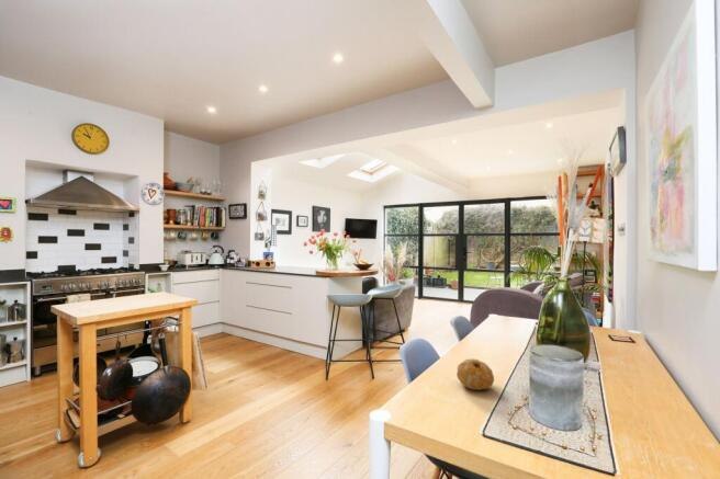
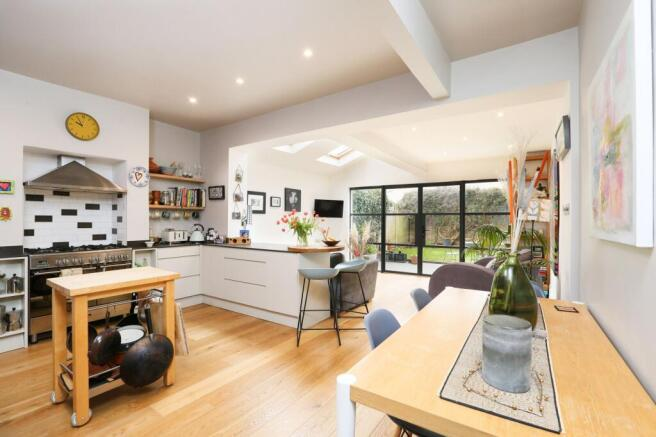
- fruit [455,357,495,391]
